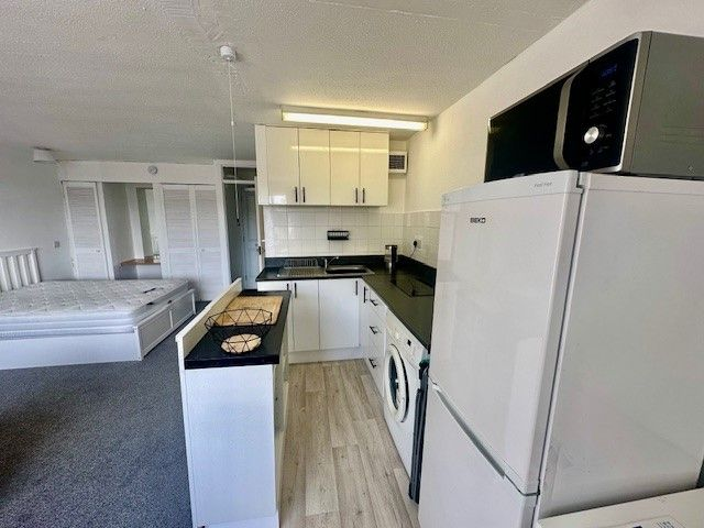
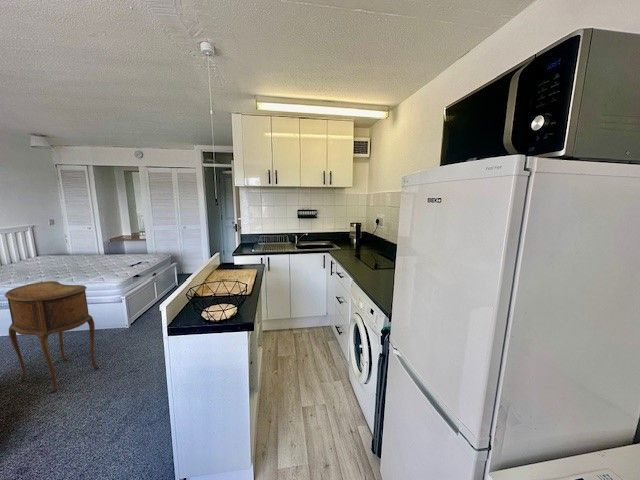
+ side table [4,280,100,393]
